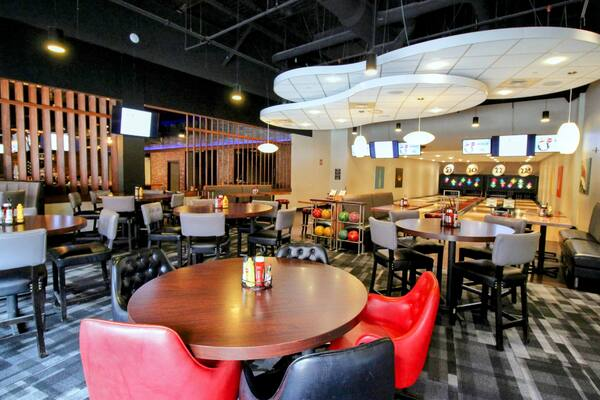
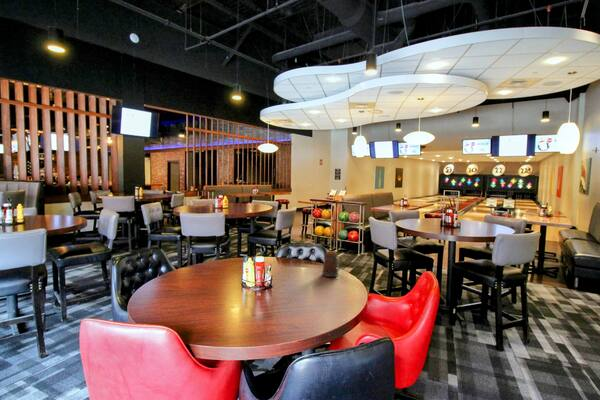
+ beer mug [321,251,343,278]
